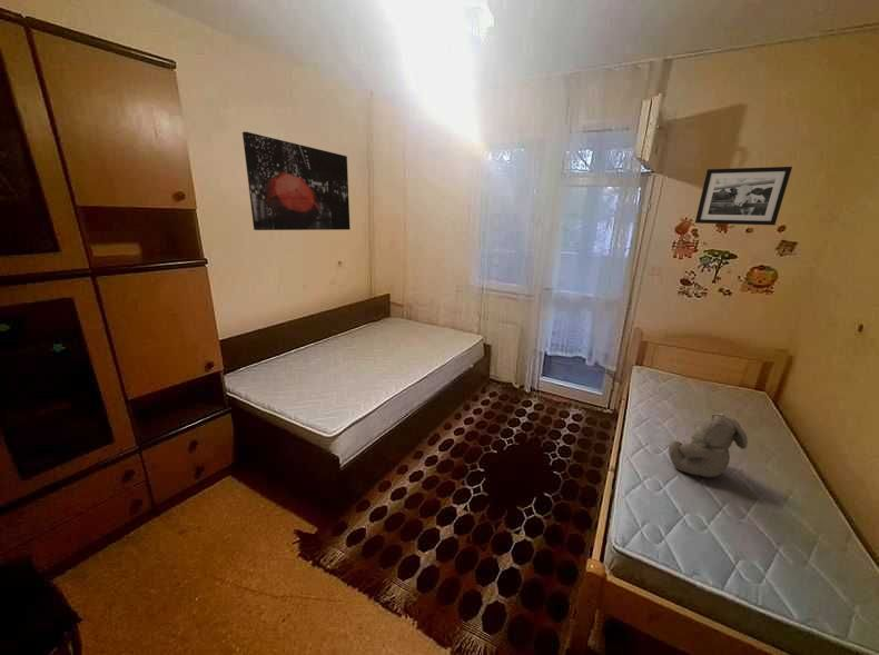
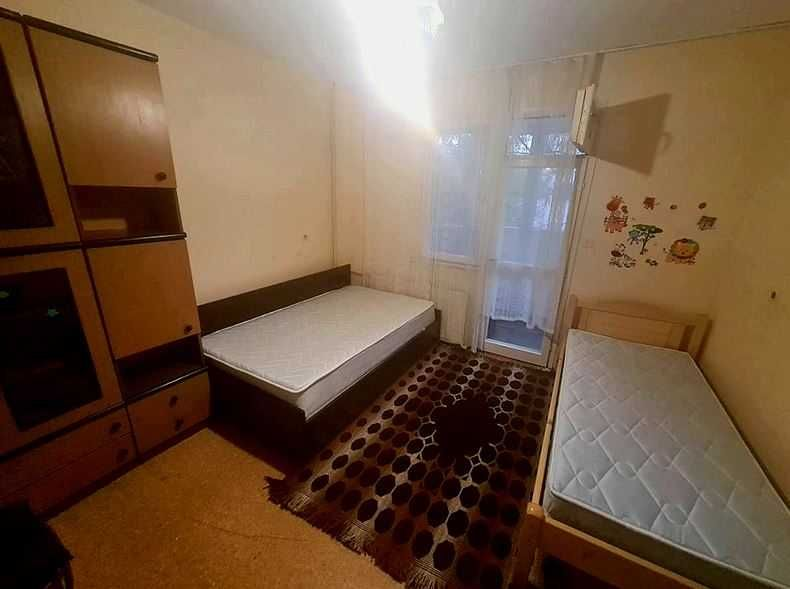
- wall art [241,130,352,231]
- teddy bear [668,413,749,478]
- picture frame [694,166,793,226]
